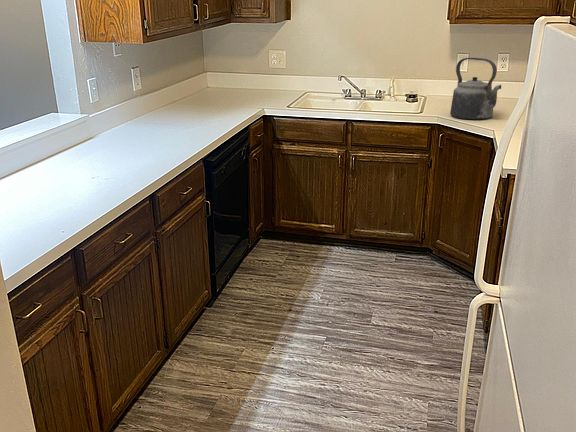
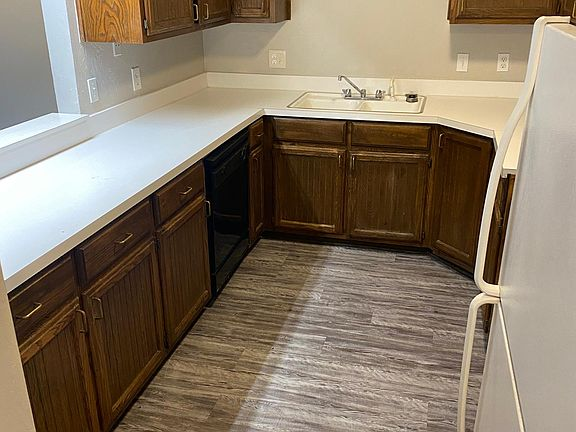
- kettle [449,57,502,120]
